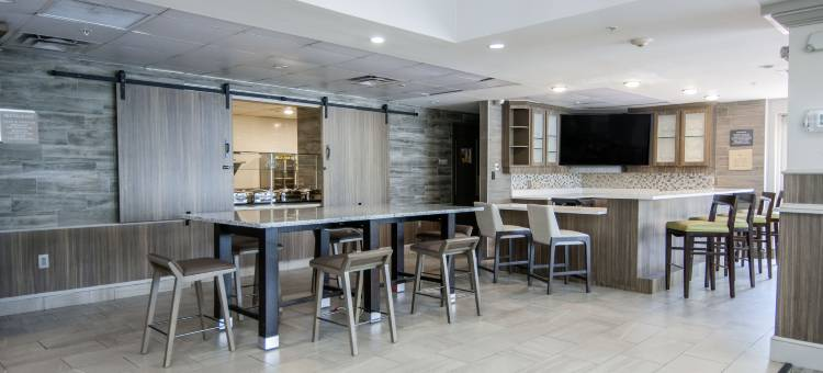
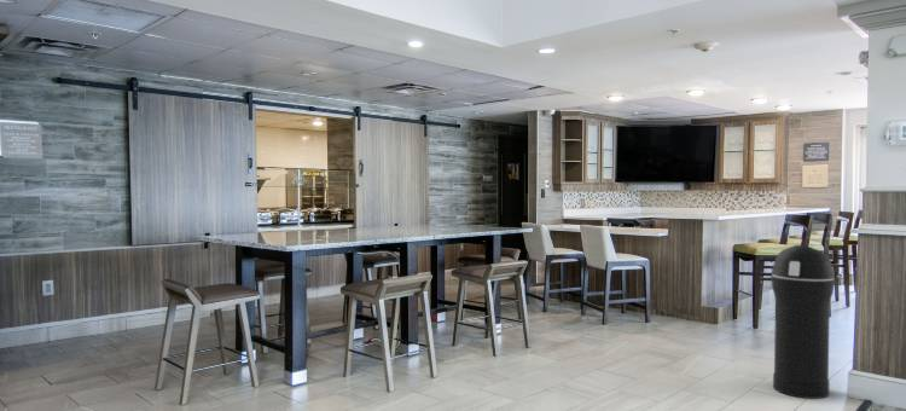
+ trash can [769,244,836,400]
